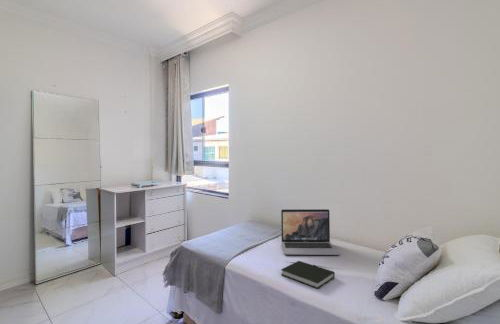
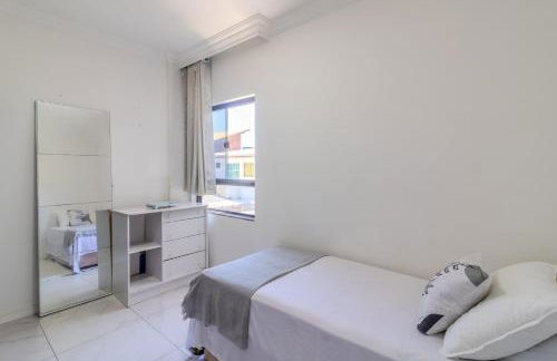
- book [280,260,336,290]
- laptop [280,208,340,256]
